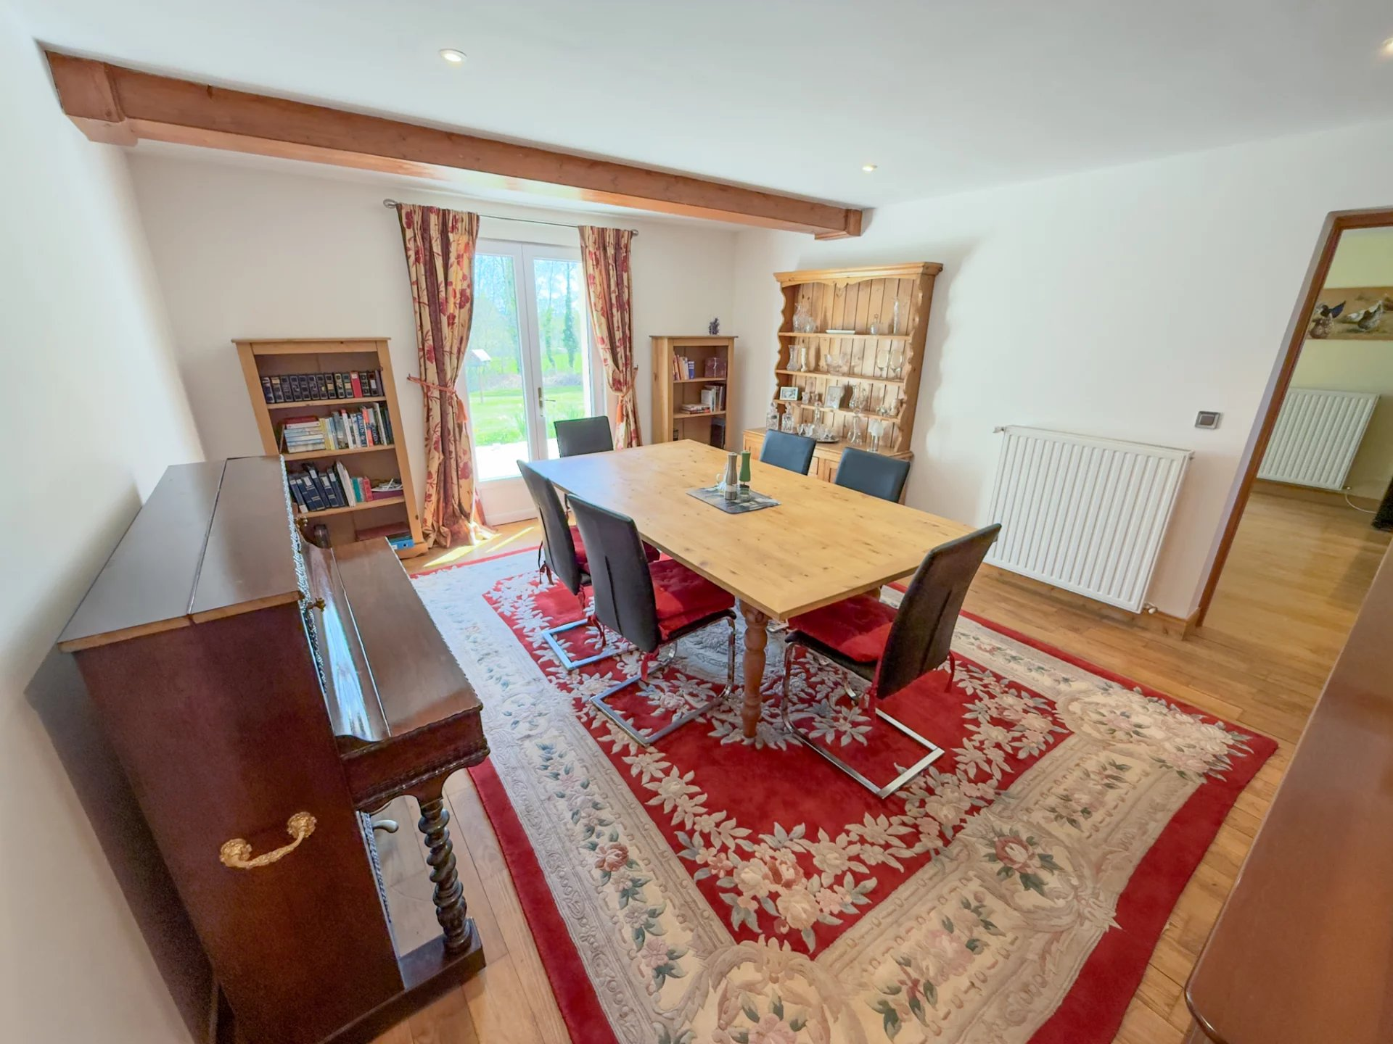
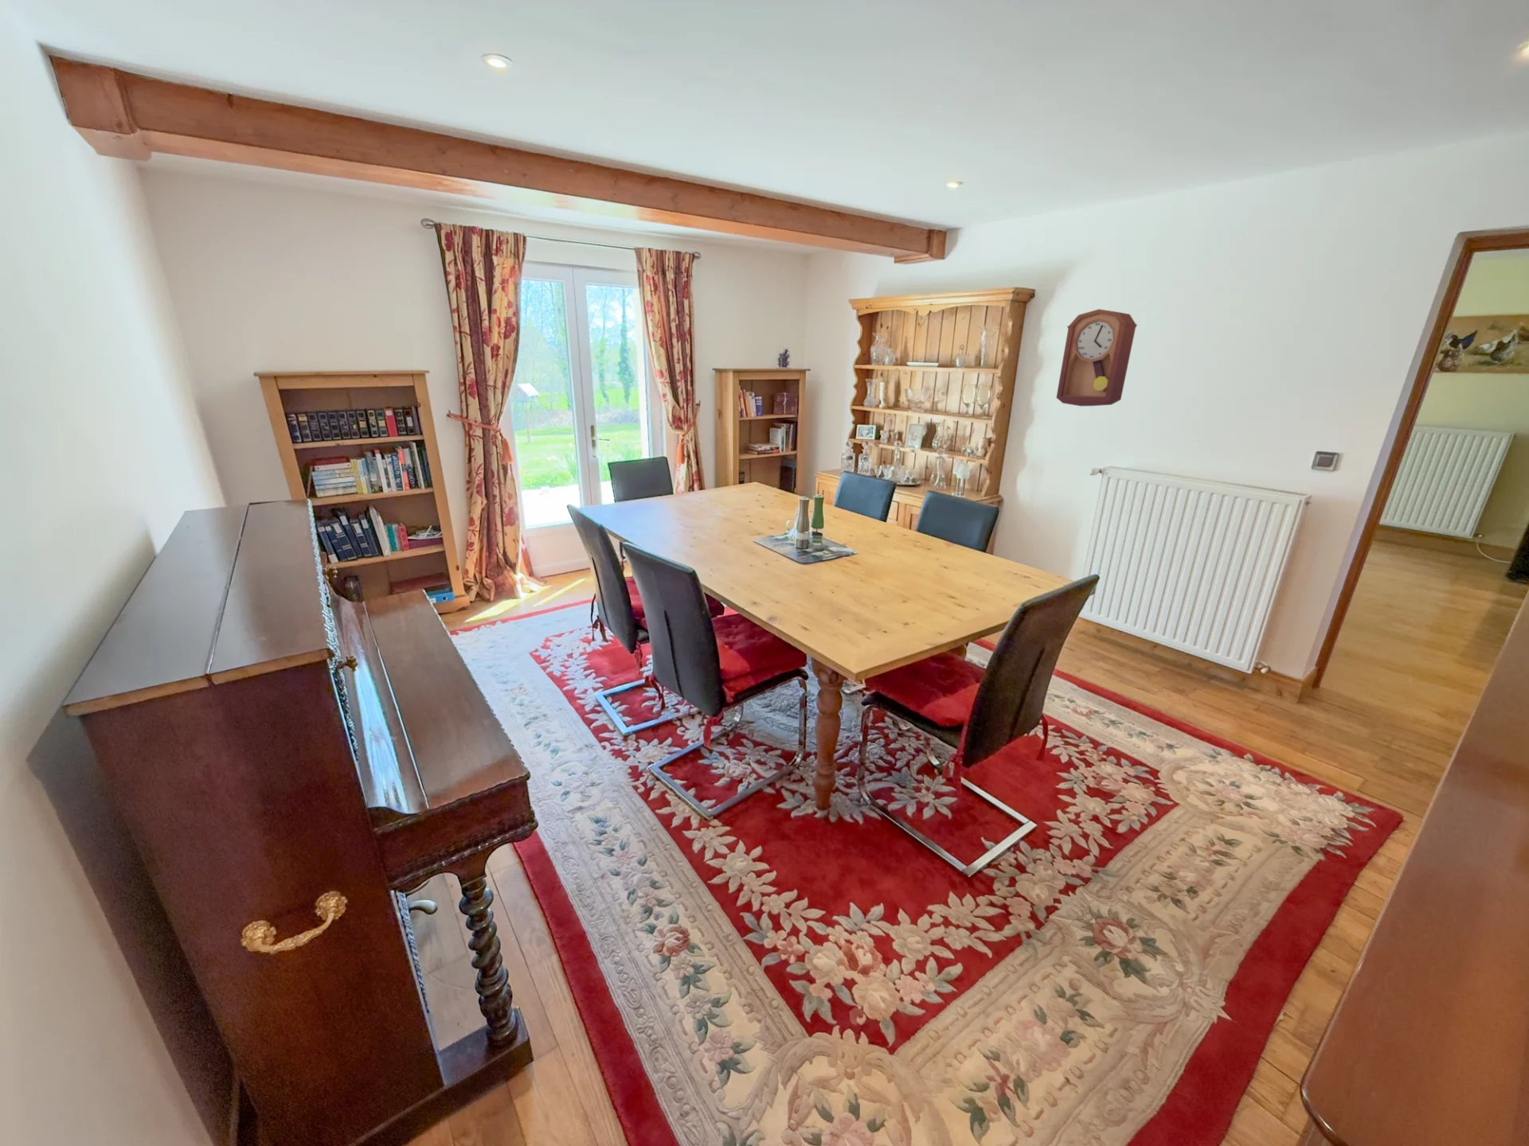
+ pendulum clock [1055,308,1138,407]
